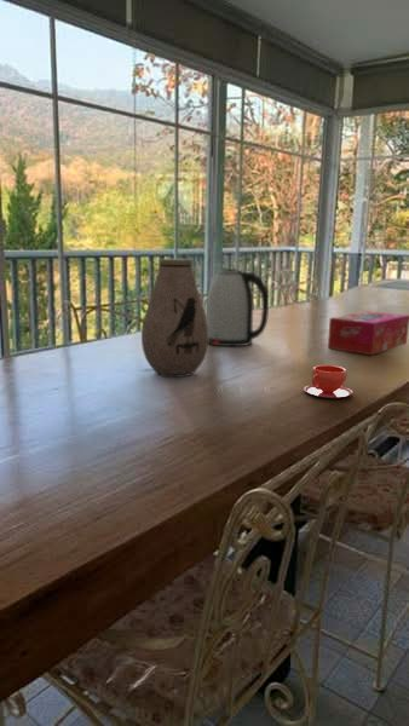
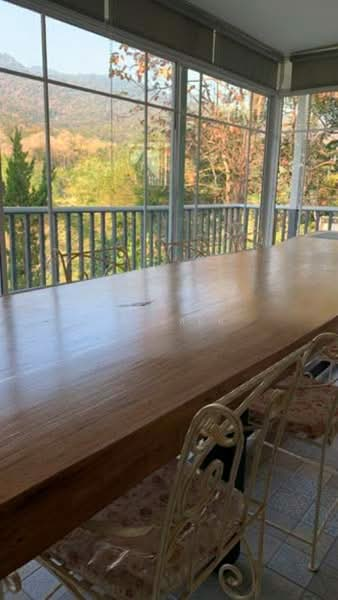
- tissue box [327,310,409,356]
- kettle [206,267,270,347]
- teacup [304,364,353,399]
- vase [140,258,209,378]
